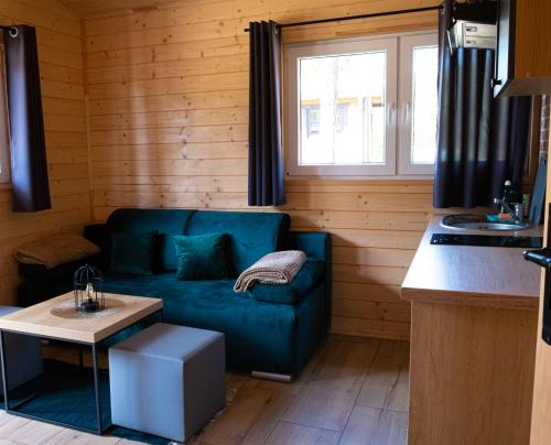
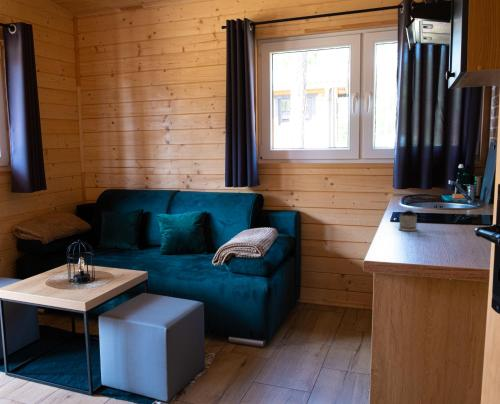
+ tea glass holder [398,209,418,232]
